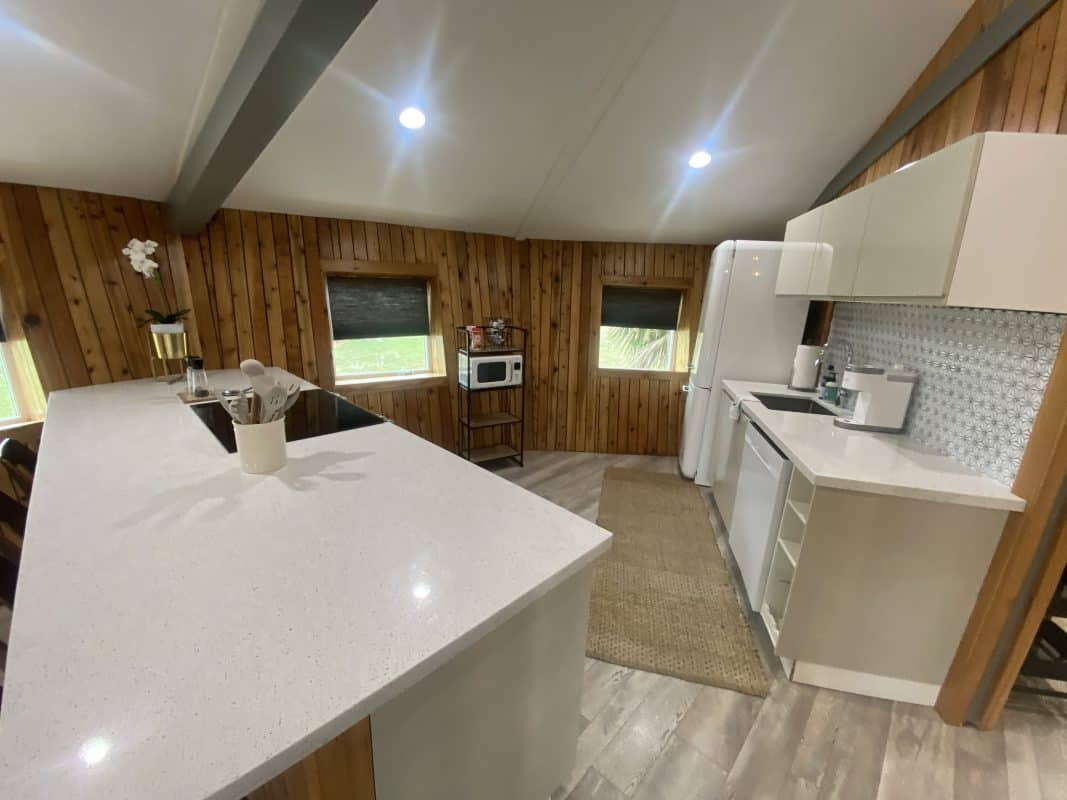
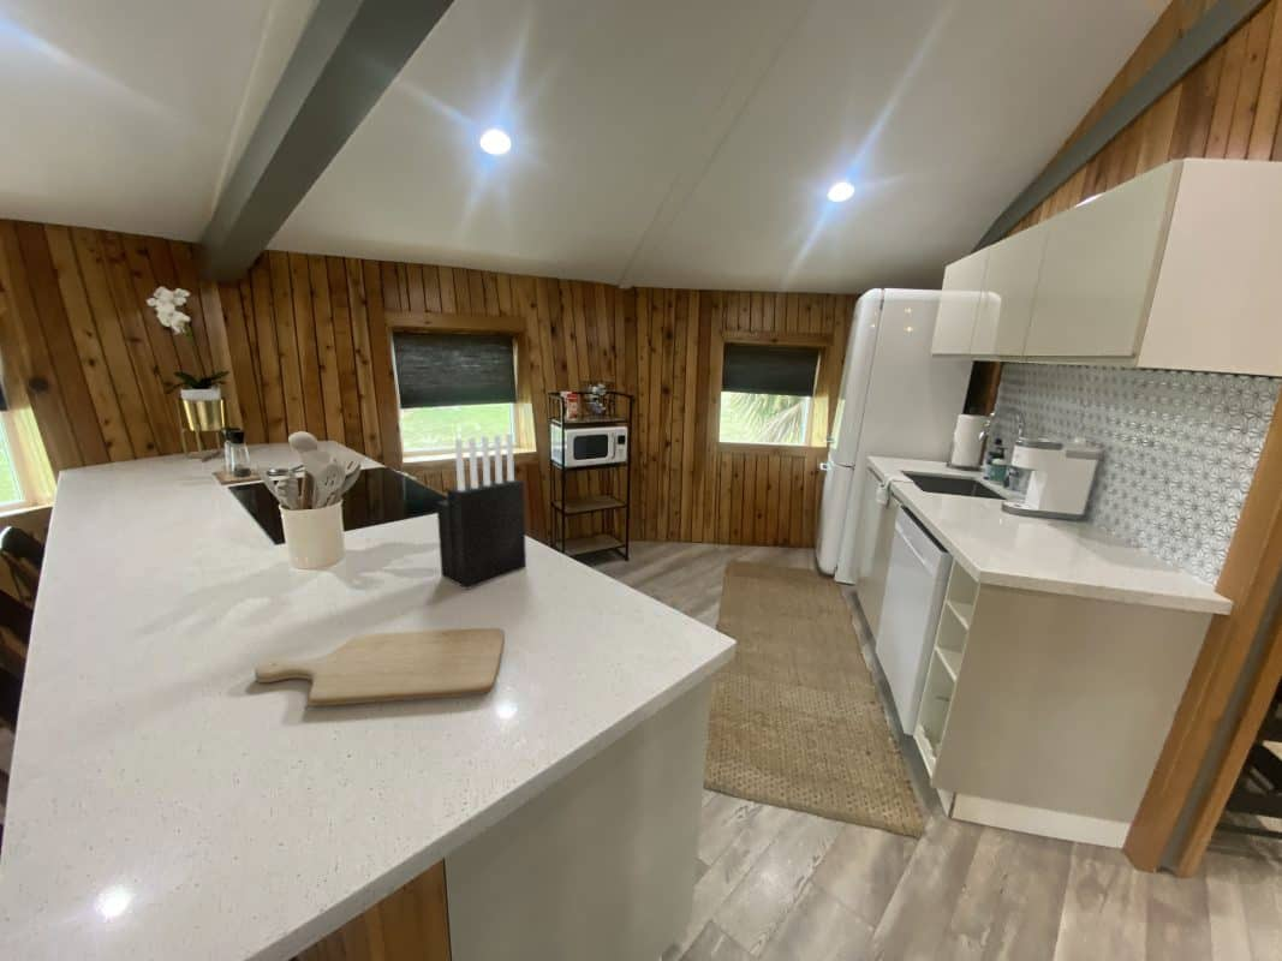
+ knife block [435,432,527,591]
+ chopping board [254,627,506,706]
